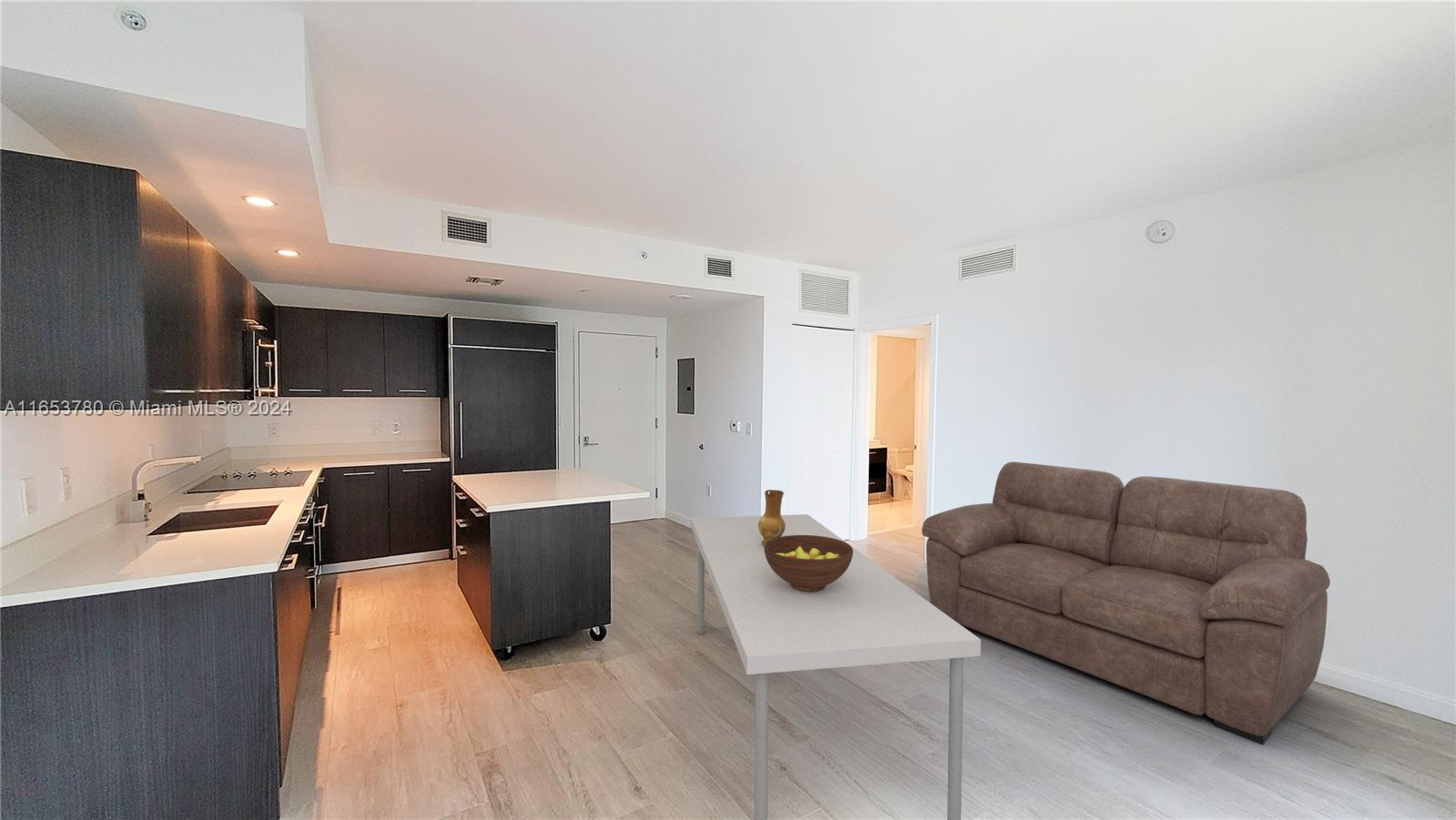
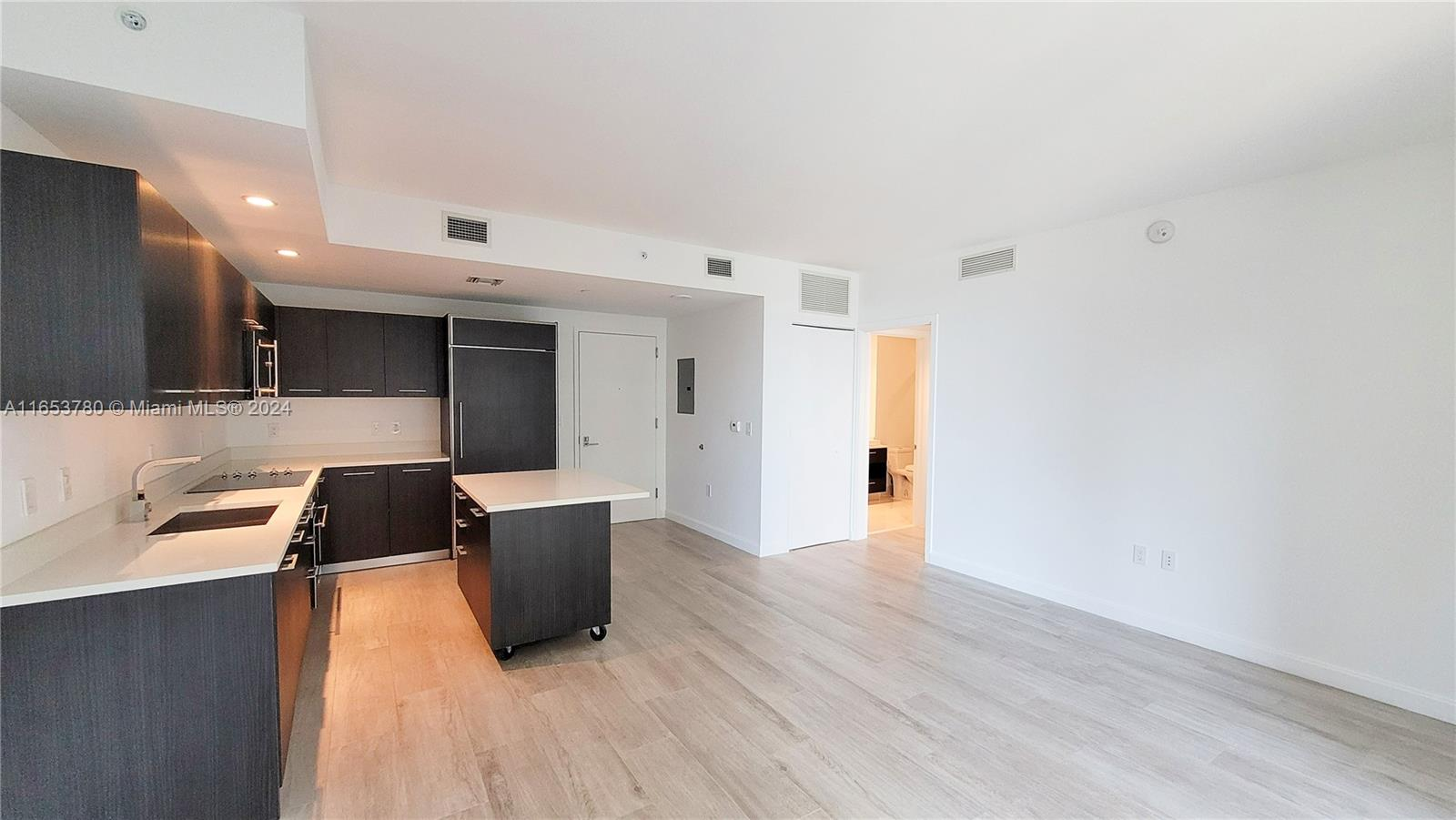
- sofa [921,461,1331,745]
- ceramic jug [758,489,785,545]
- dining table [690,513,982,820]
- fruit bowl [764,535,853,592]
